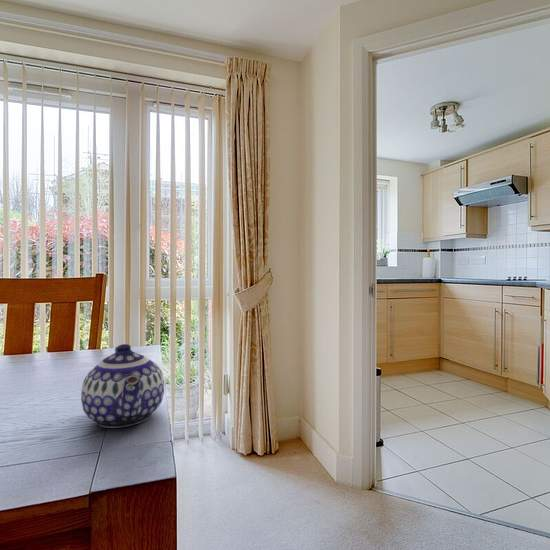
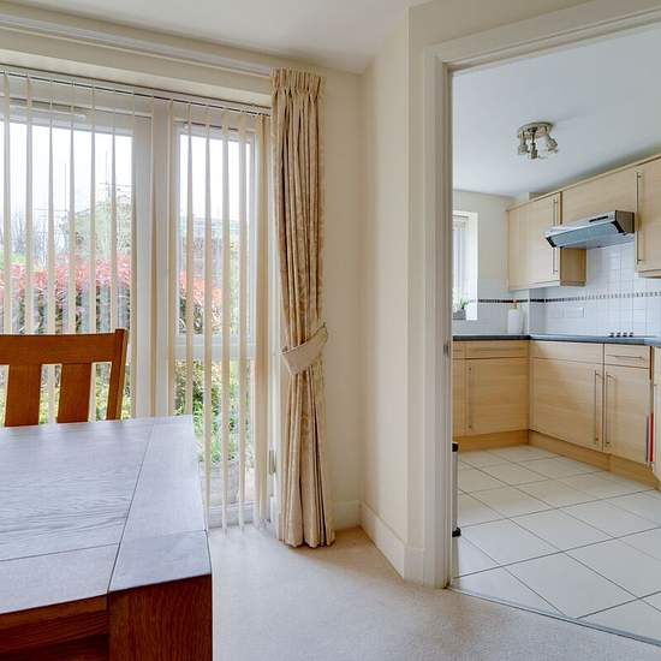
- teapot [80,343,165,429]
